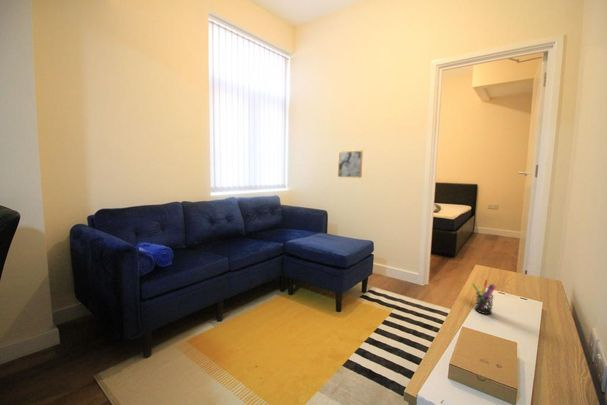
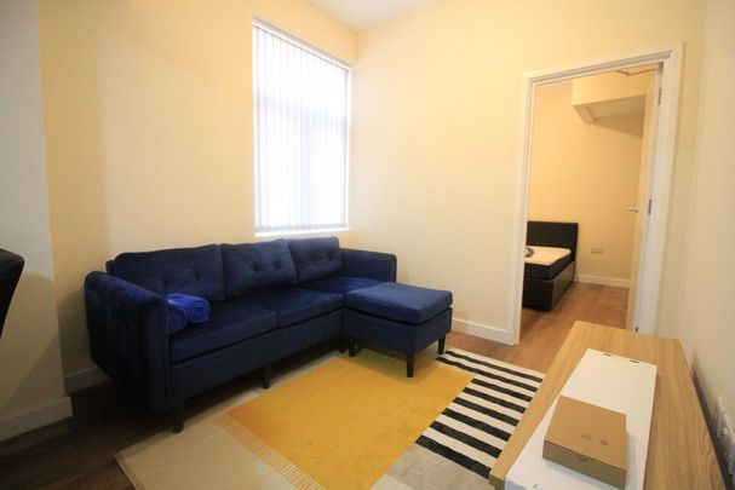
- wall art [337,150,364,179]
- pen holder [471,279,497,315]
